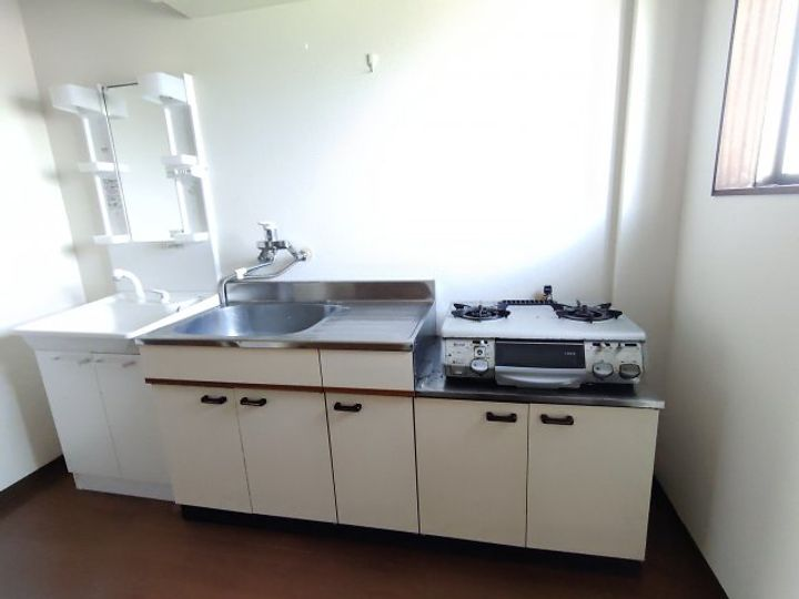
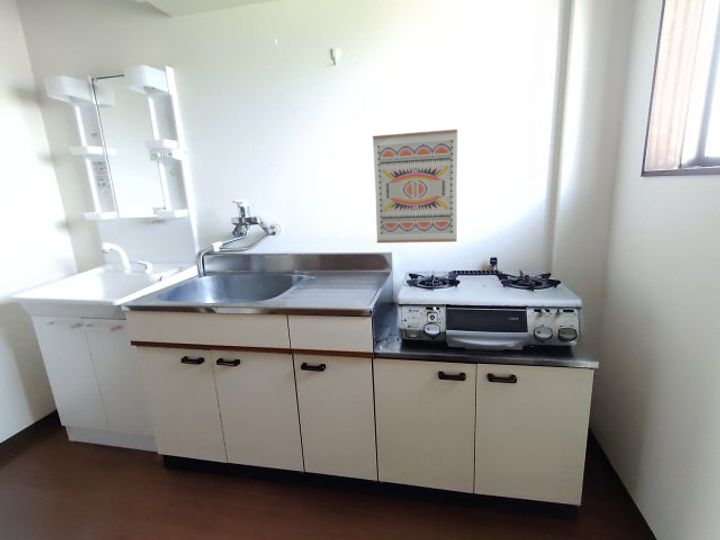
+ wall art [372,128,459,244]
